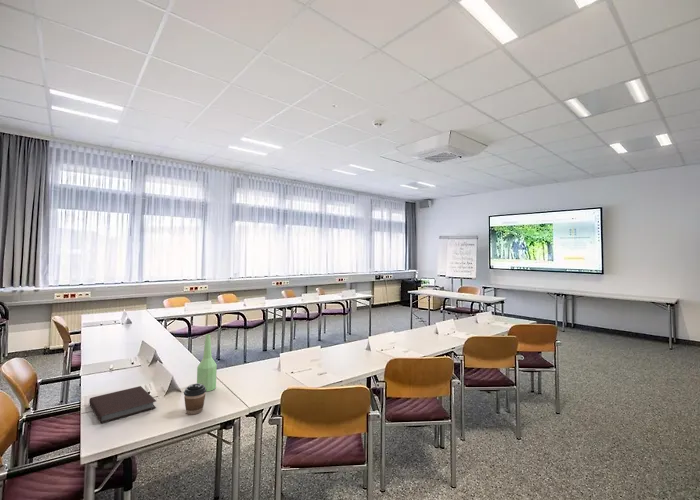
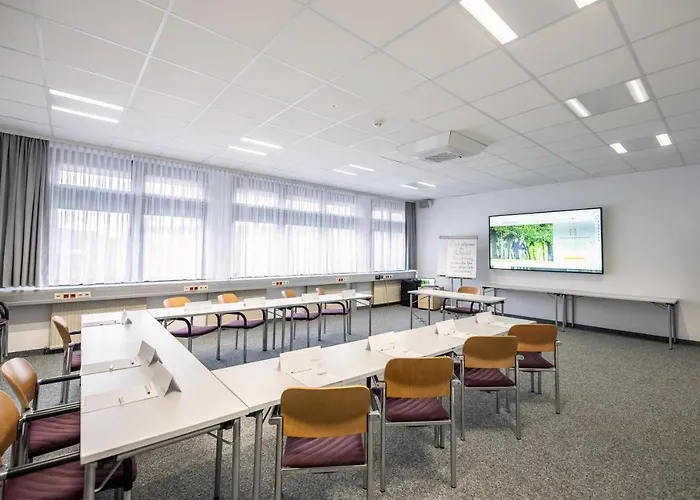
- notebook [88,385,157,424]
- coffee cup [183,382,206,416]
- bottle [196,333,218,393]
